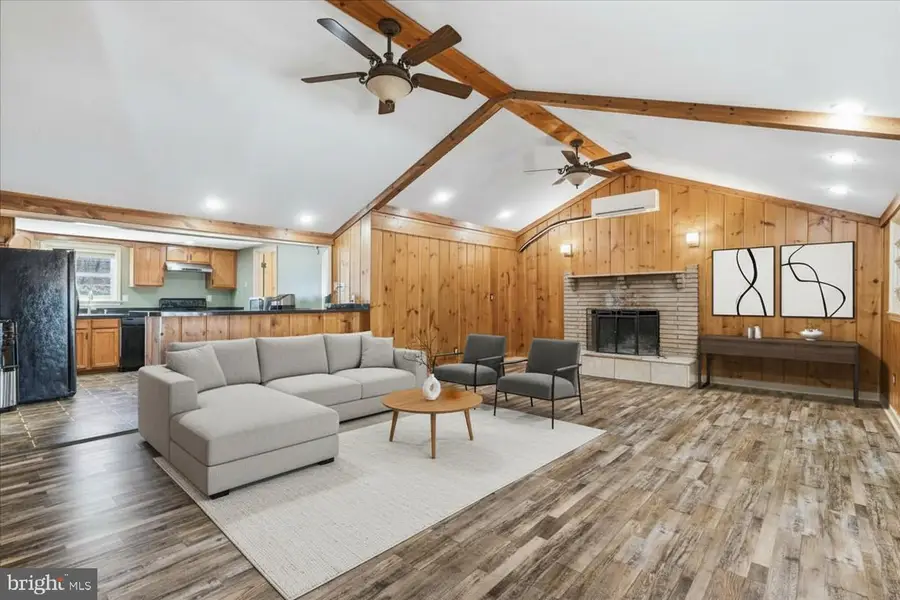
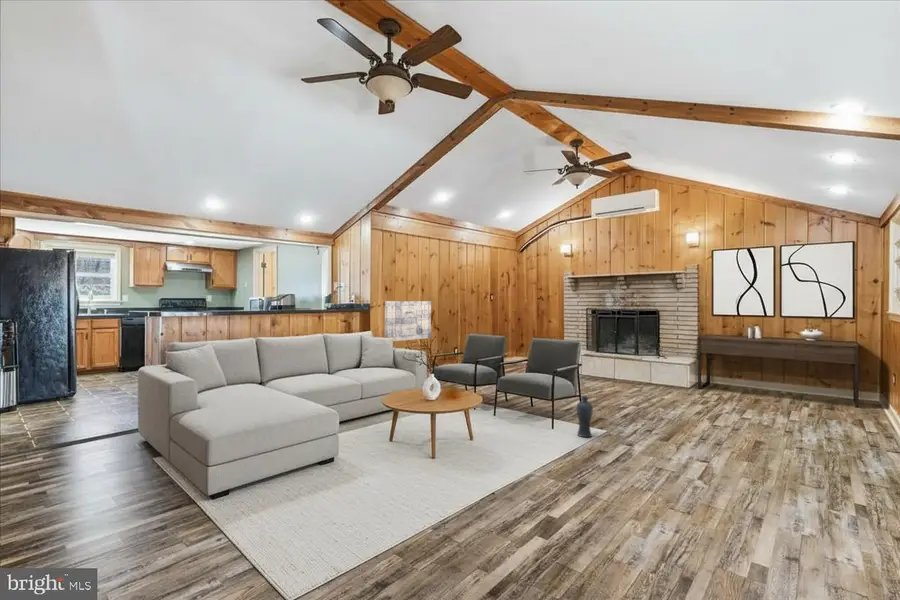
+ vase [576,395,594,438]
+ wall art [384,300,432,342]
